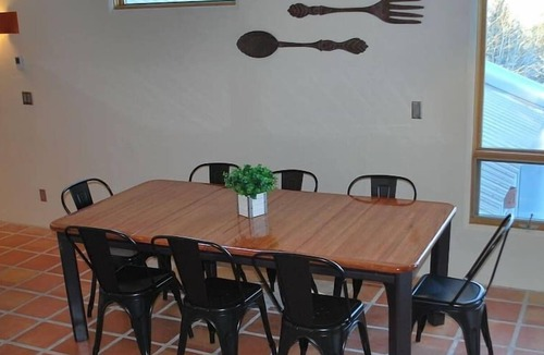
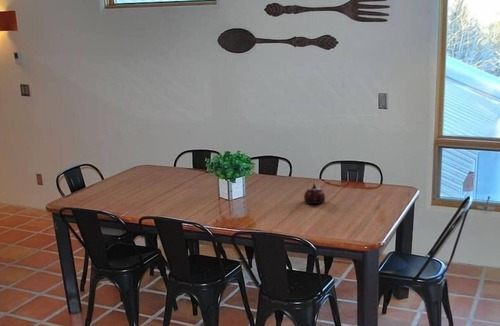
+ teapot [303,183,326,205]
